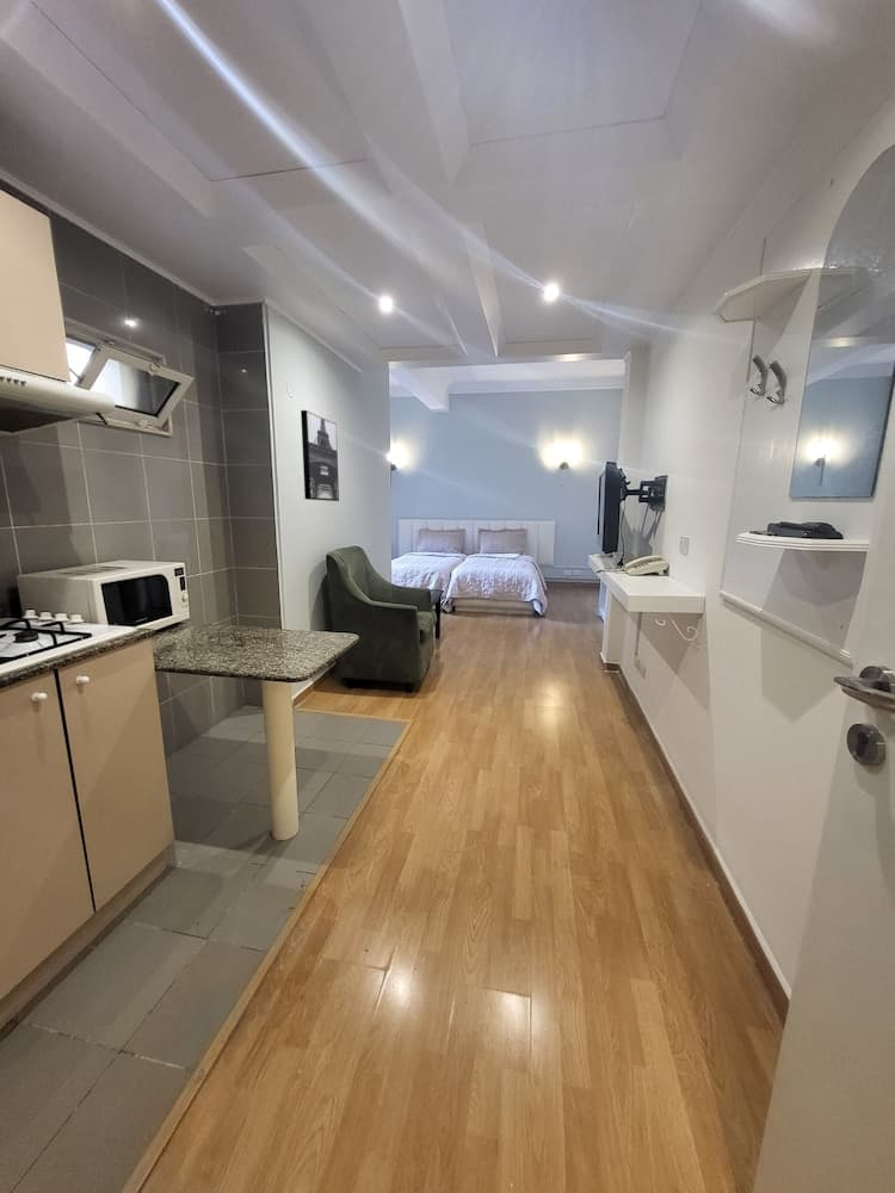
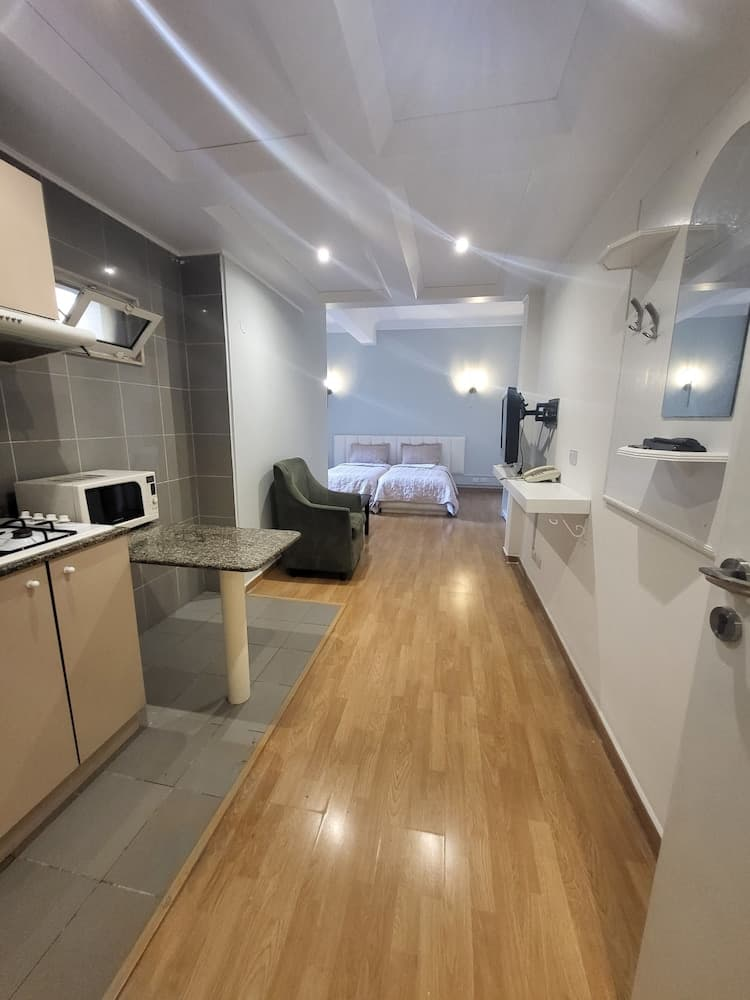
- wall art [300,409,340,502]
